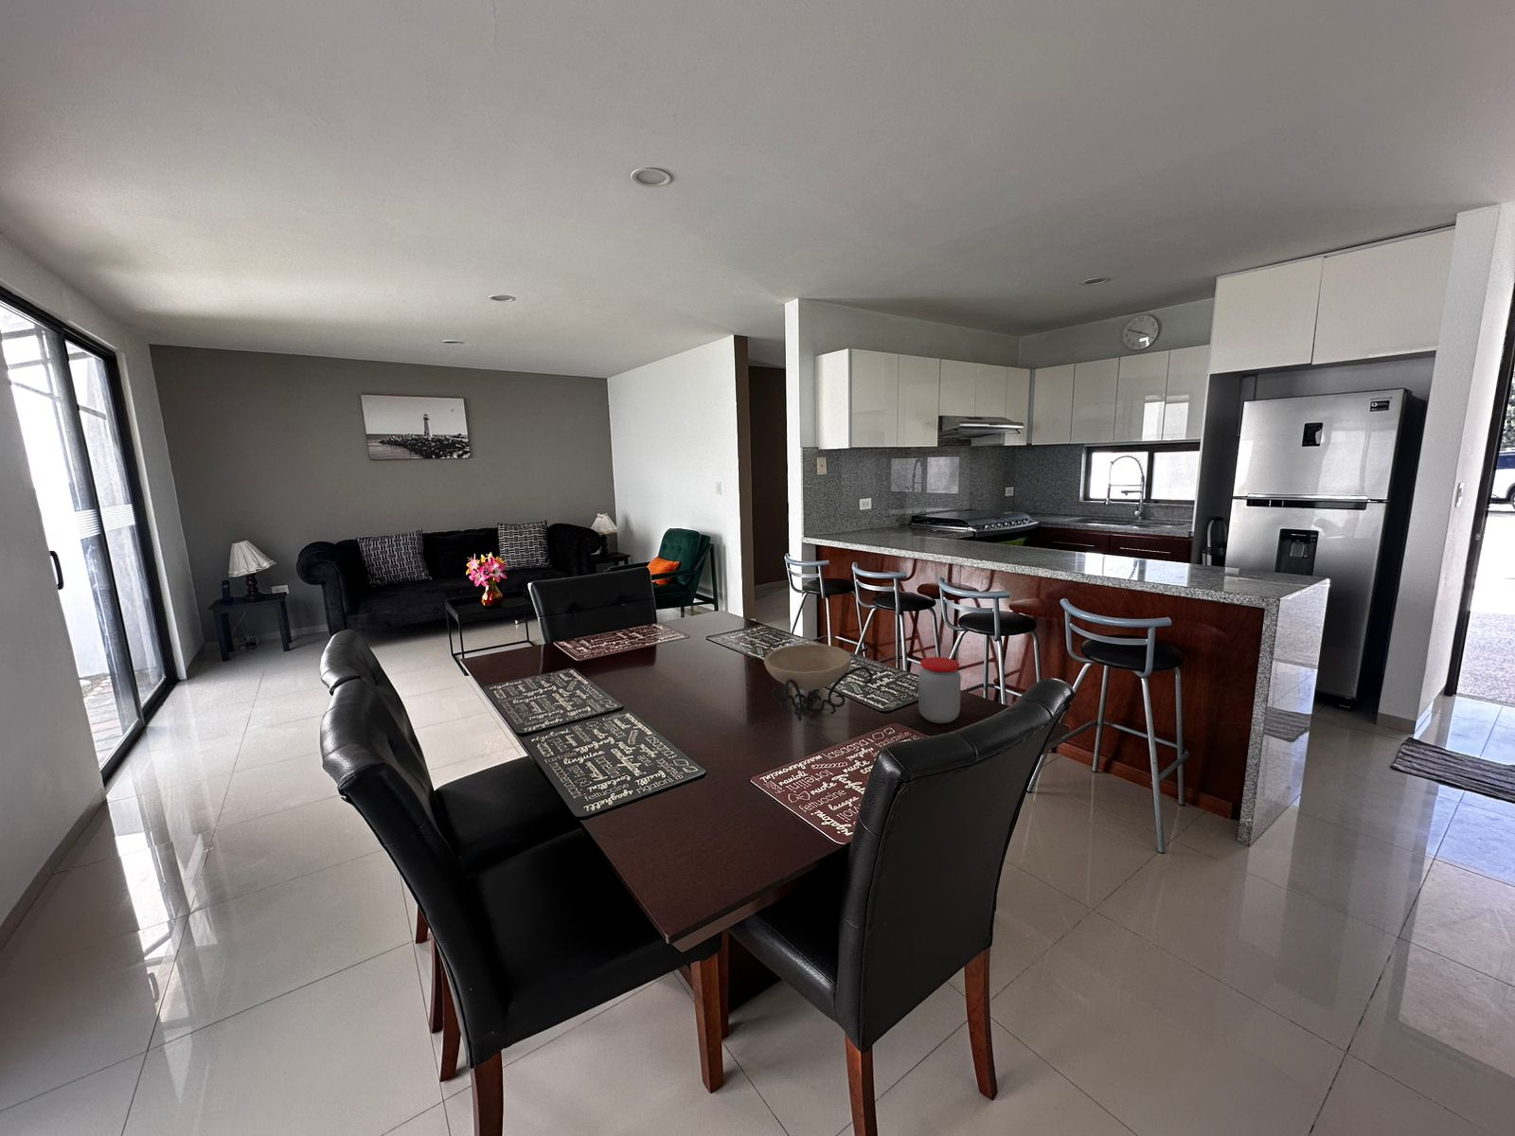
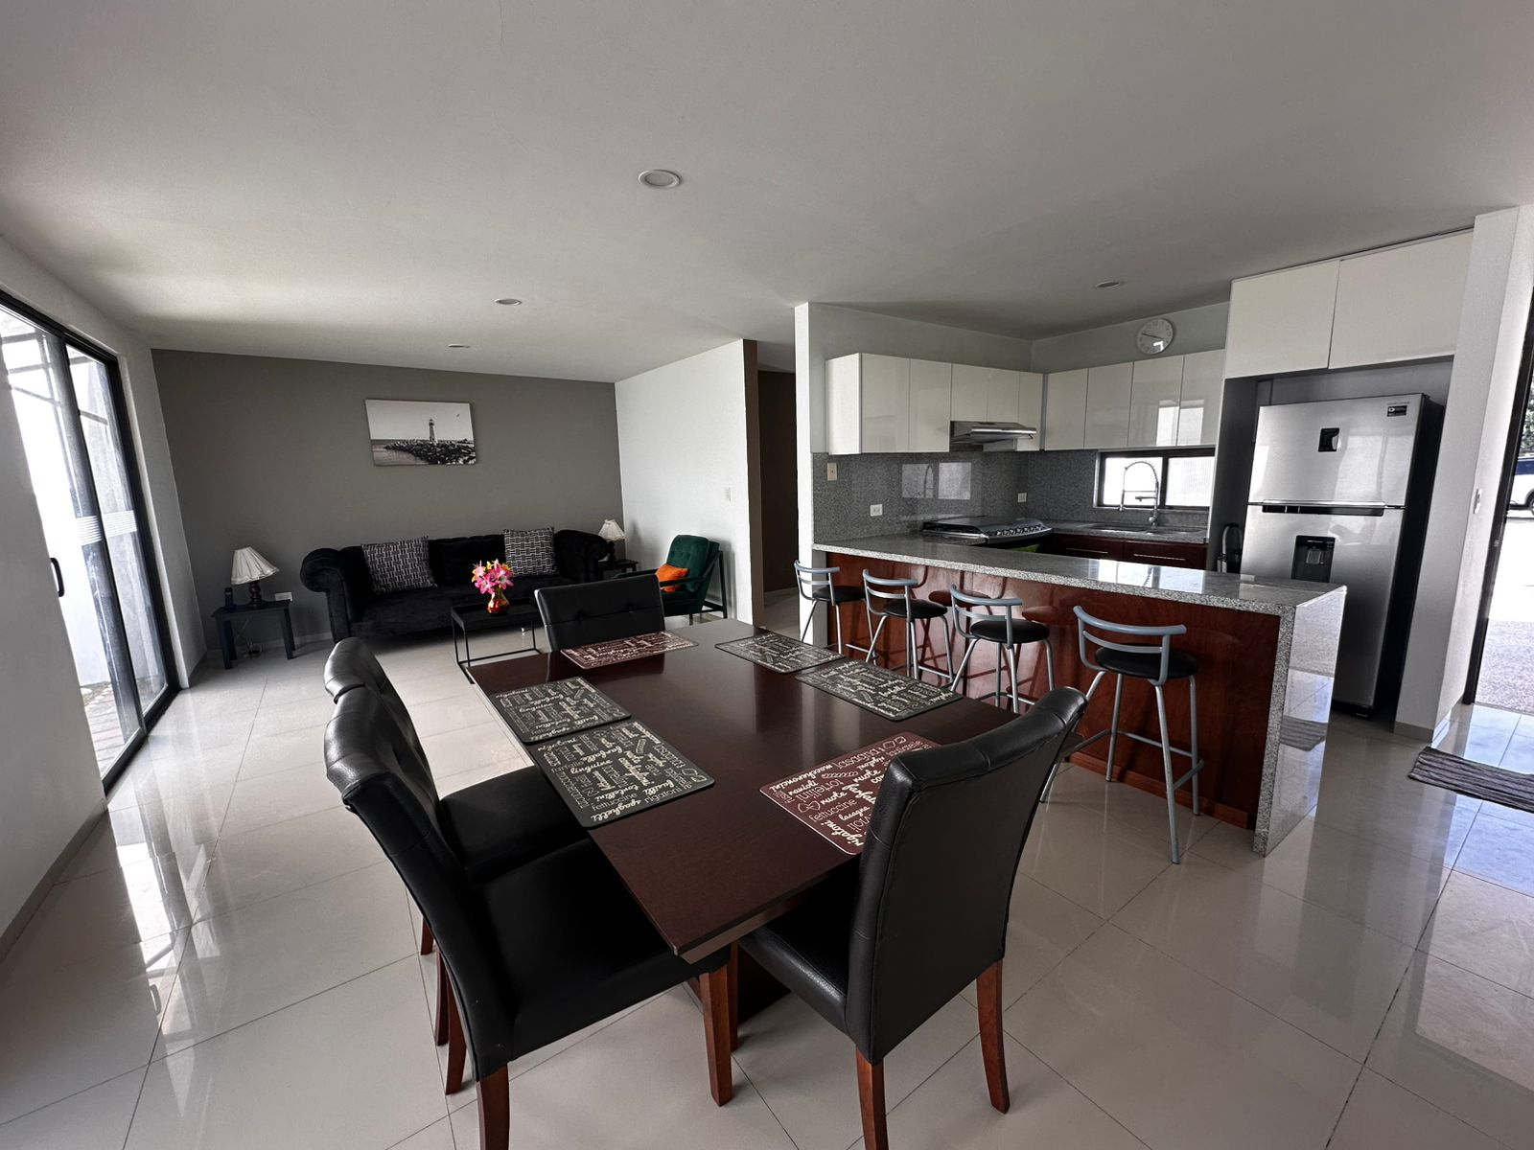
- jar [917,656,961,724]
- decorative bowl [746,643,874,722]
